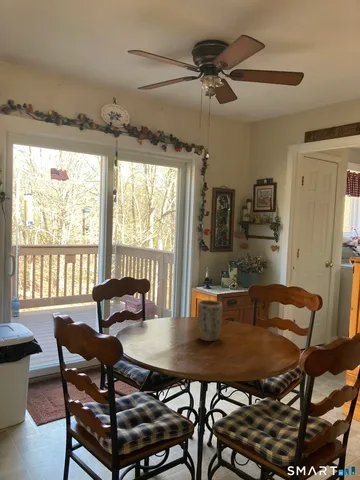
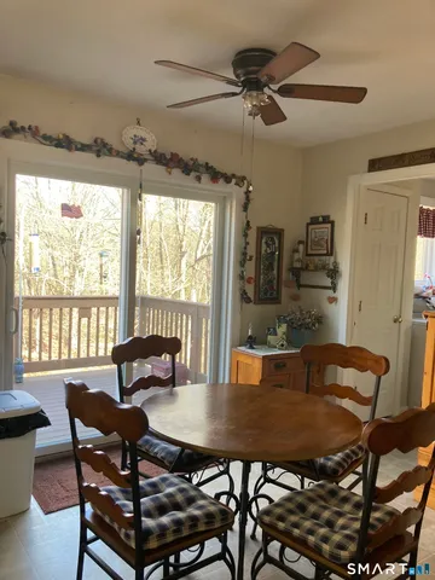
- plant pot [196,299,223,342]
